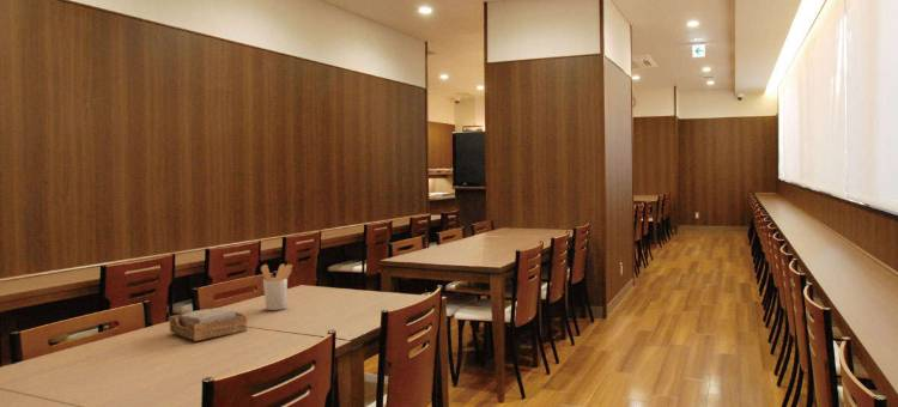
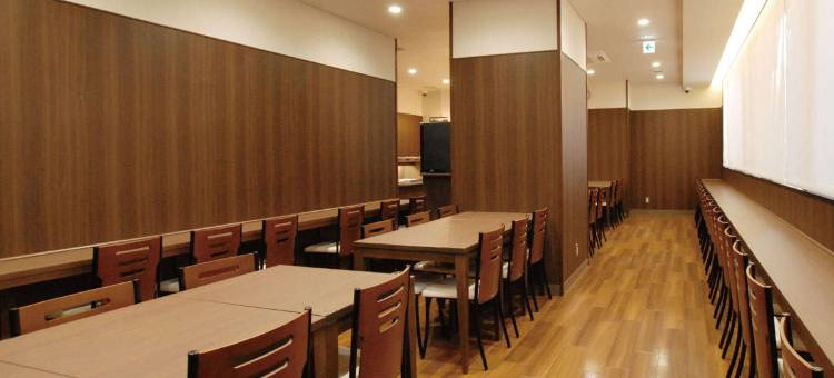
- utensil holder [260,263,293,311]
- napkin holder [168,306,249,342]
